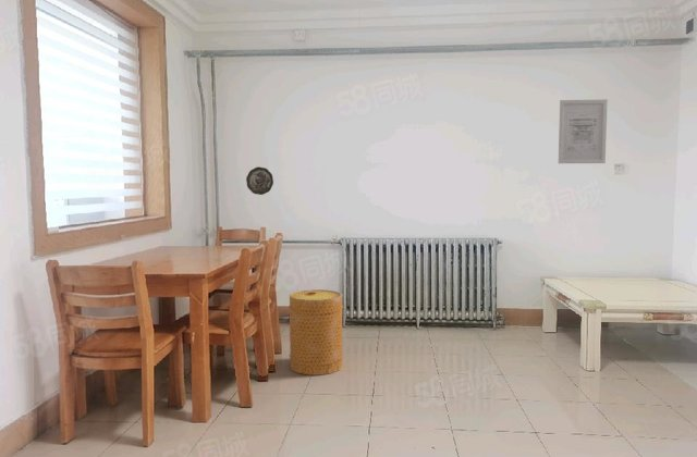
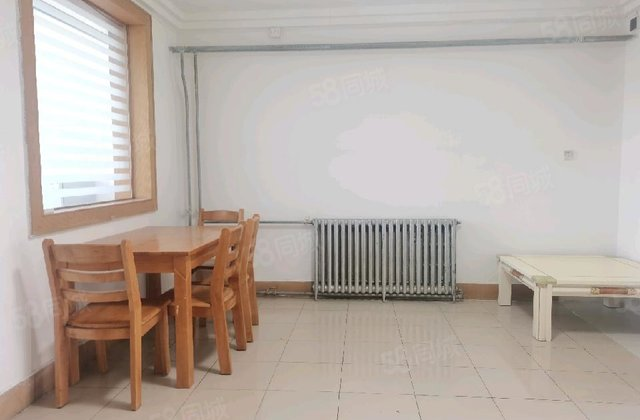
- decorative plate [245,165,274,196]
- basket [288,288,344,376]
- wall art [558,98,609,164]
